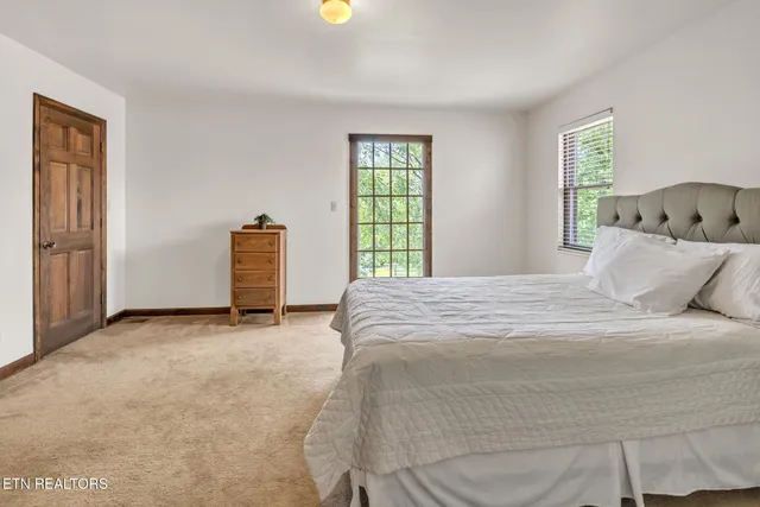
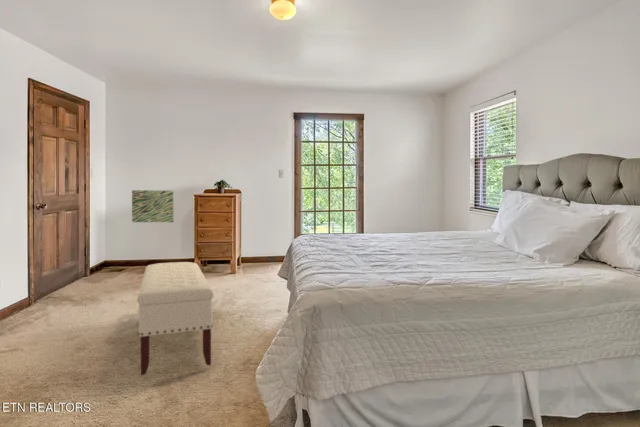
+ bench [136,261,215,376]
+ wall art [131,189,175,223]
